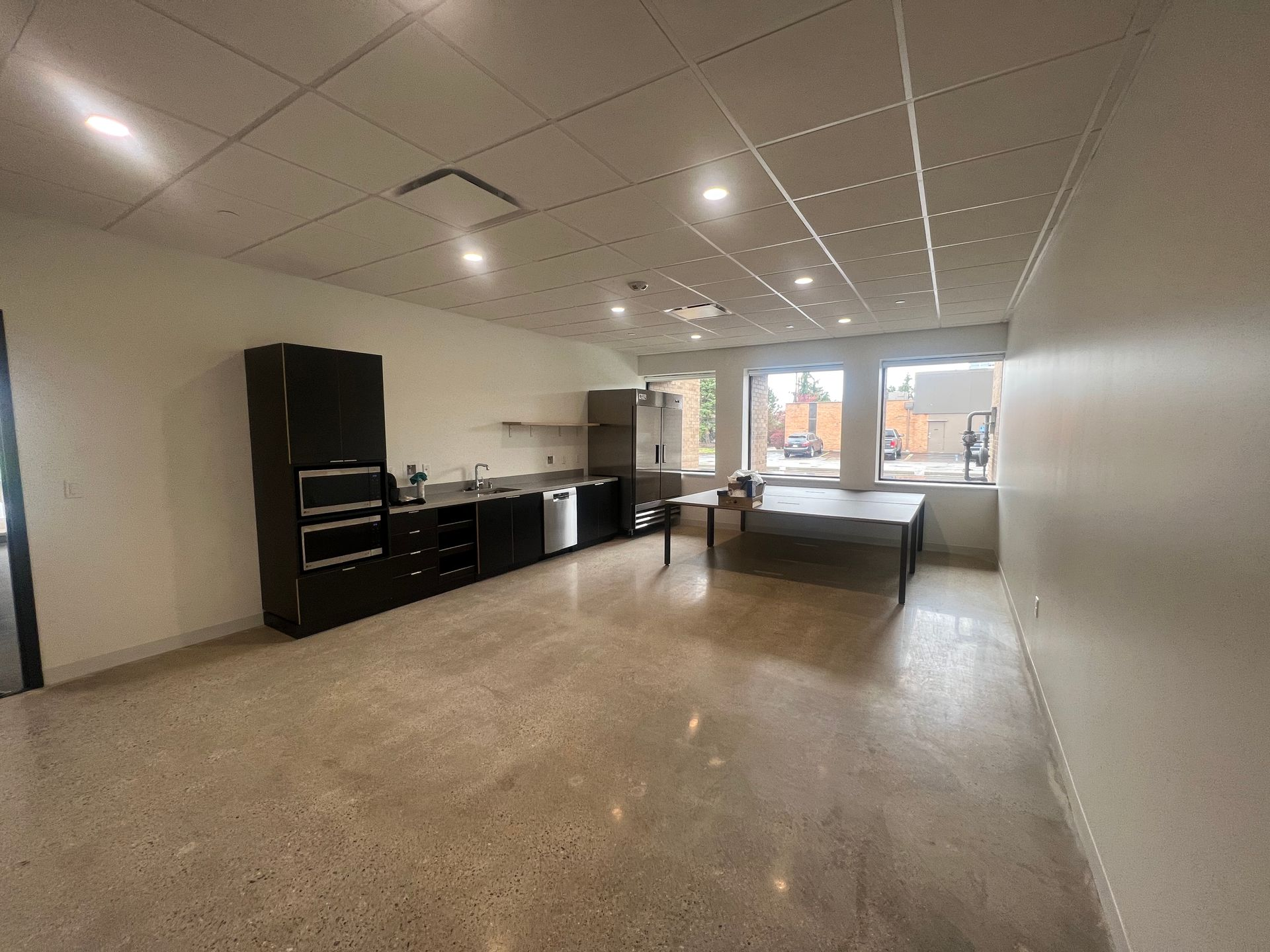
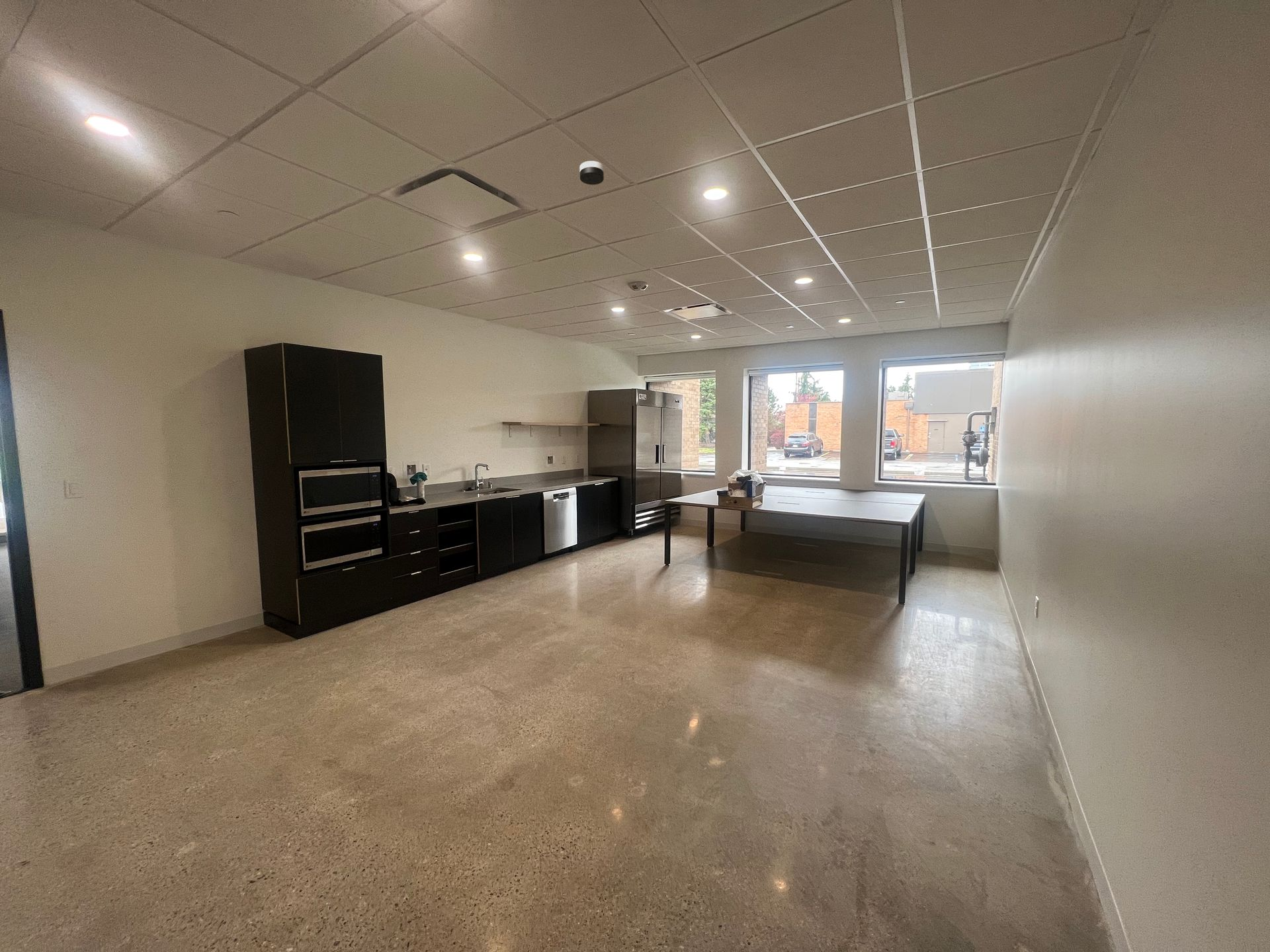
+ smoke detector [579,160,605,185]
